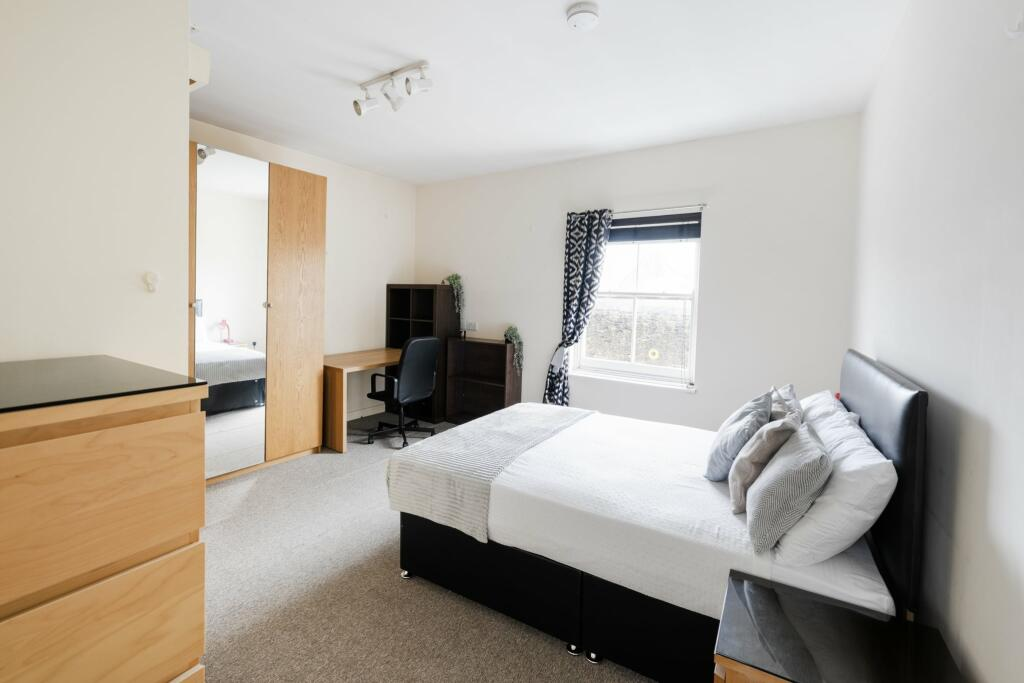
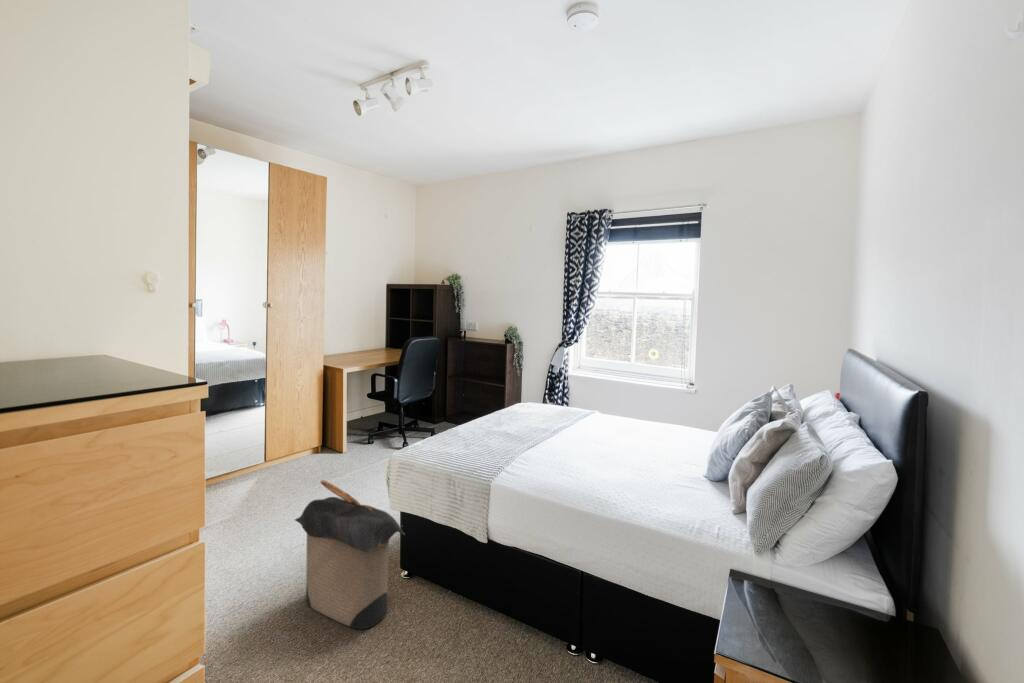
+ laundry hamper [294,479,406,630]
